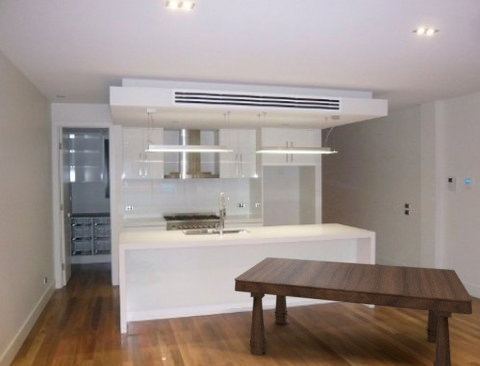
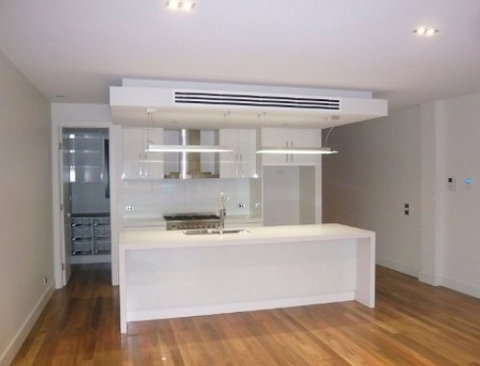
- dining table [234,256,473,366]
